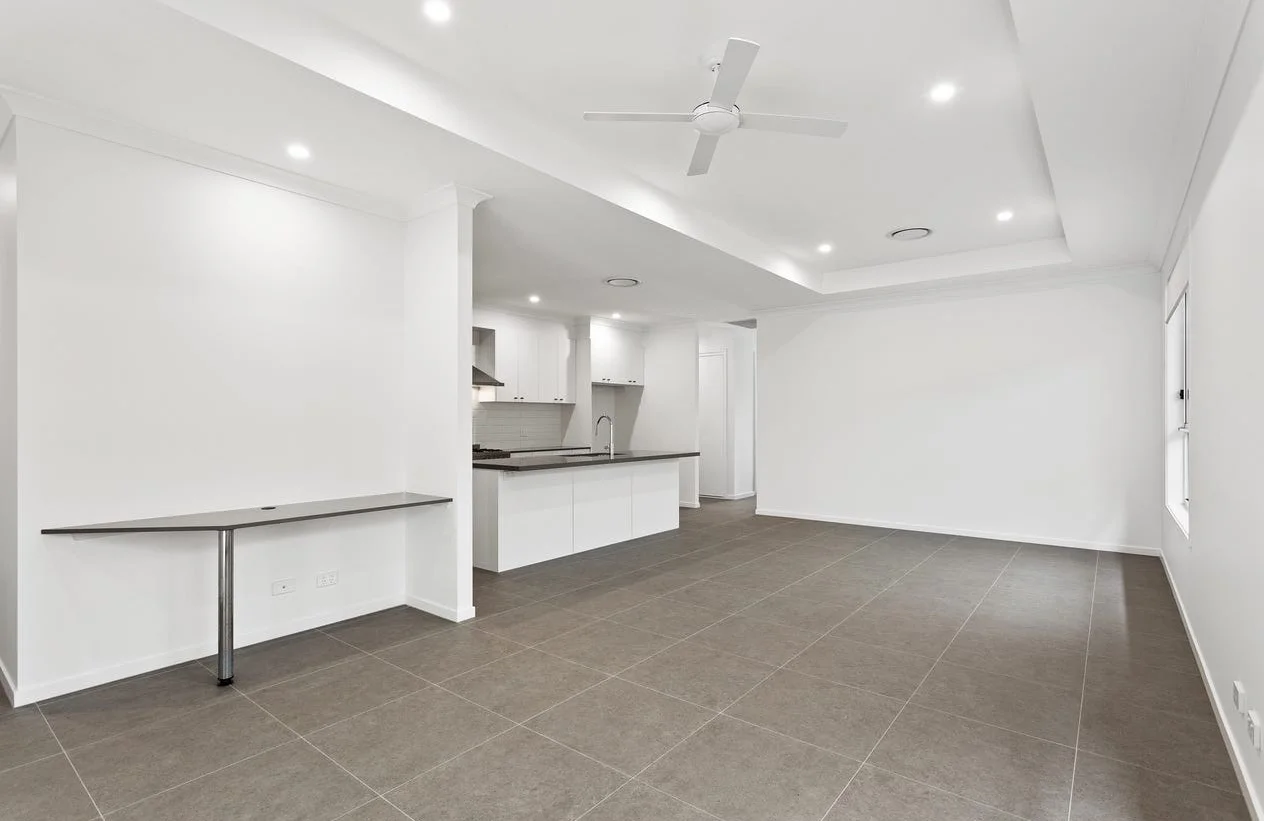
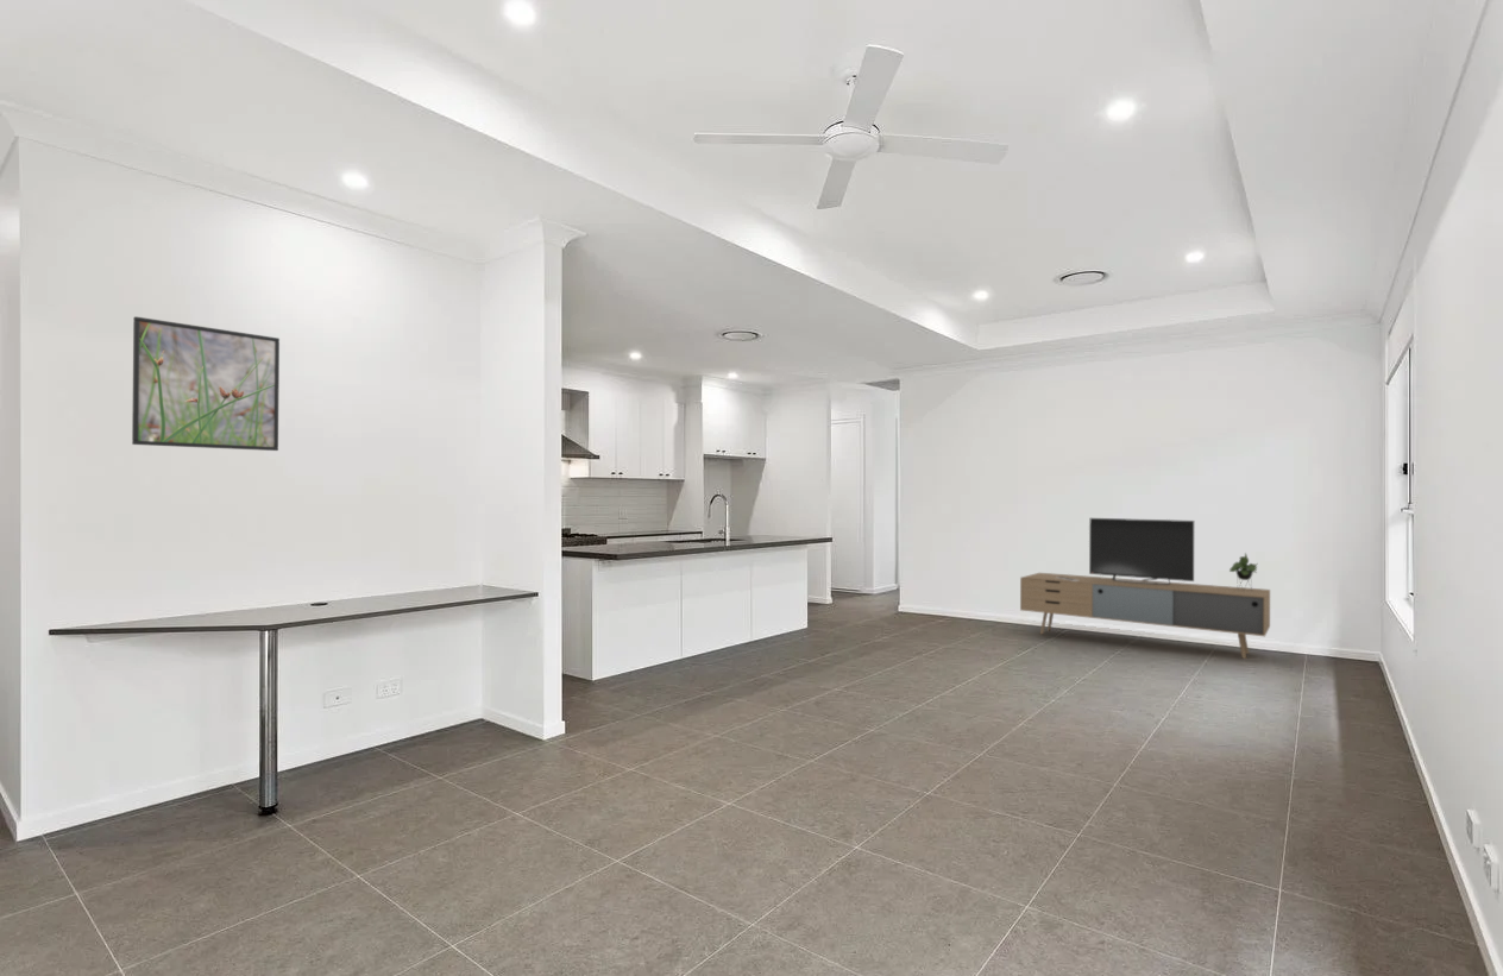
+ media console [1019,517,1271,660]
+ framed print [131,315,281,452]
